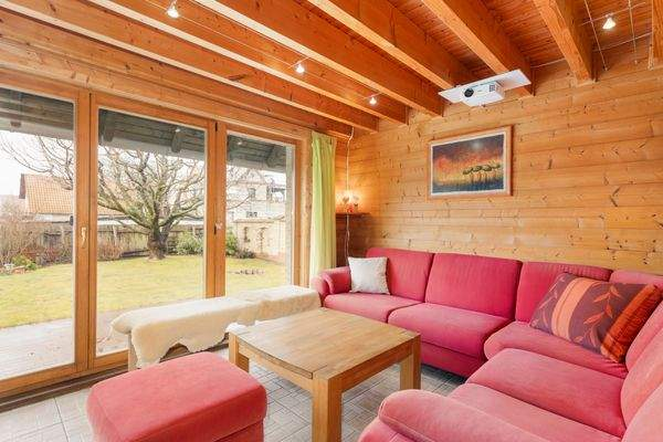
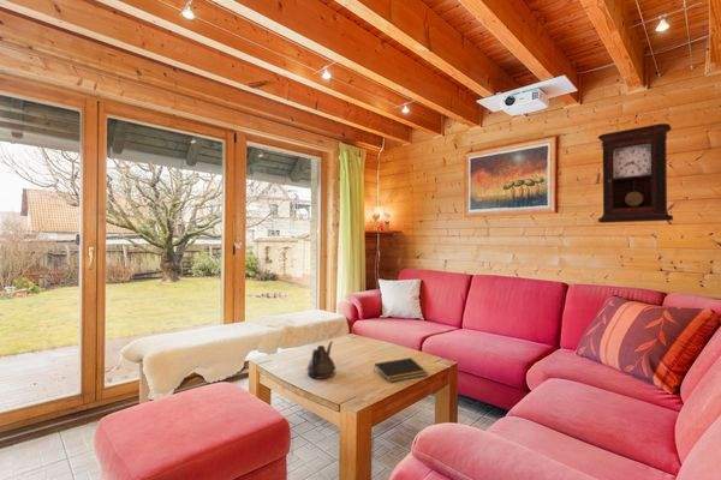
+ teapot [305,341,336,380]
+ pendulum clock [597,122,674,224]
+ notepad [373,356,429,383]
